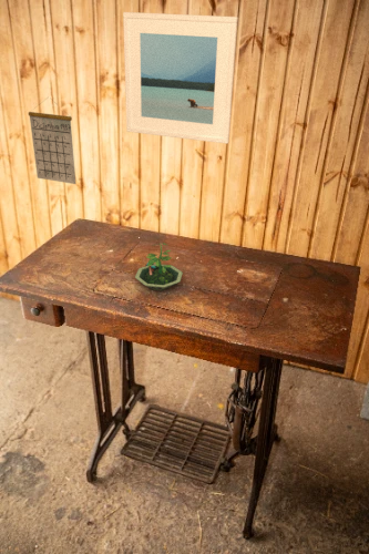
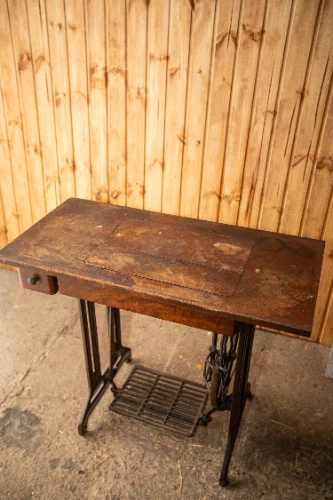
- terrarium [134,242,184,291]
- calendar [28,98,78,185]
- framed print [122,11,239,145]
